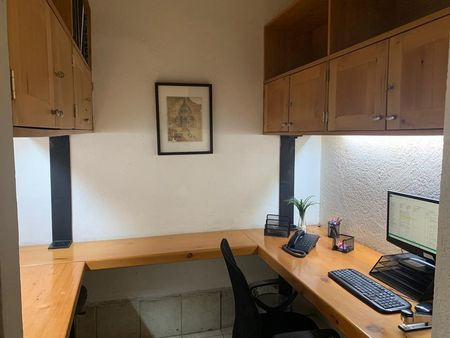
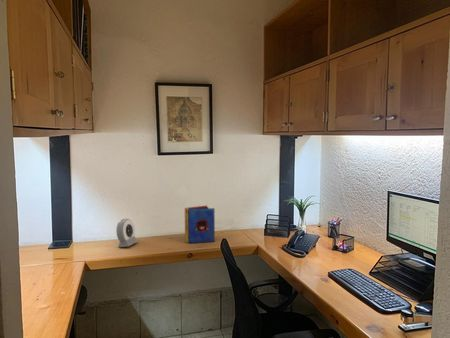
+ alarm clock [115,218,139,248]
+ book [184,205,216,244]
